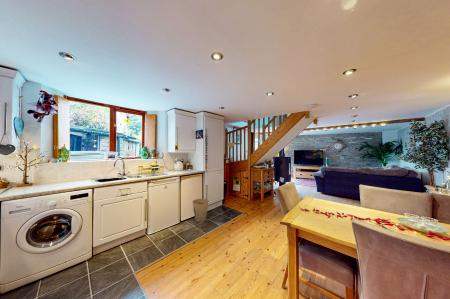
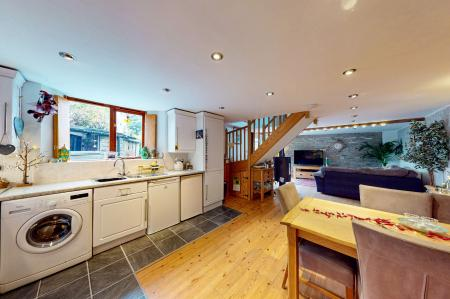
- trash can [192,198,210,223]
